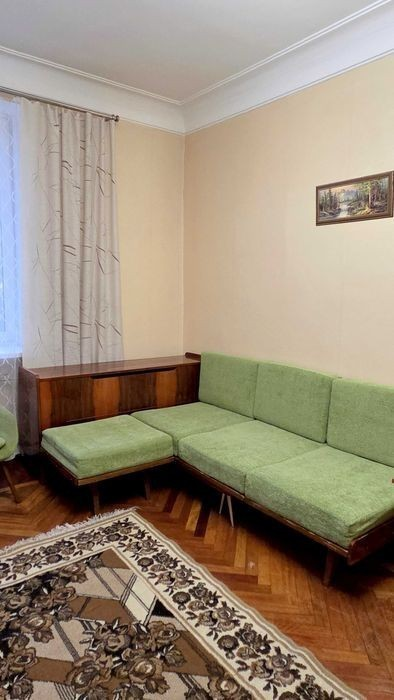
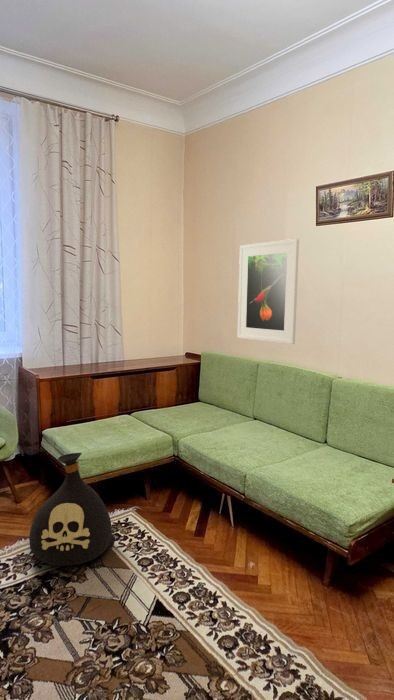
+ bag [28,452,116,567]
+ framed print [237,238,300,345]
